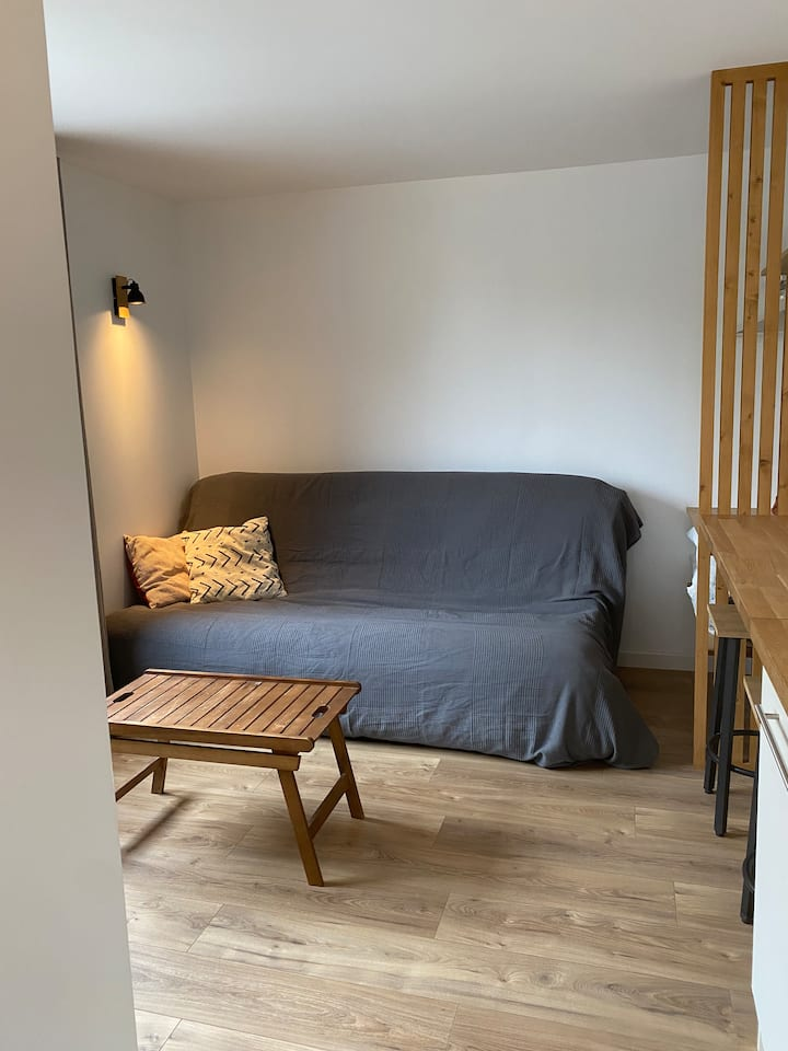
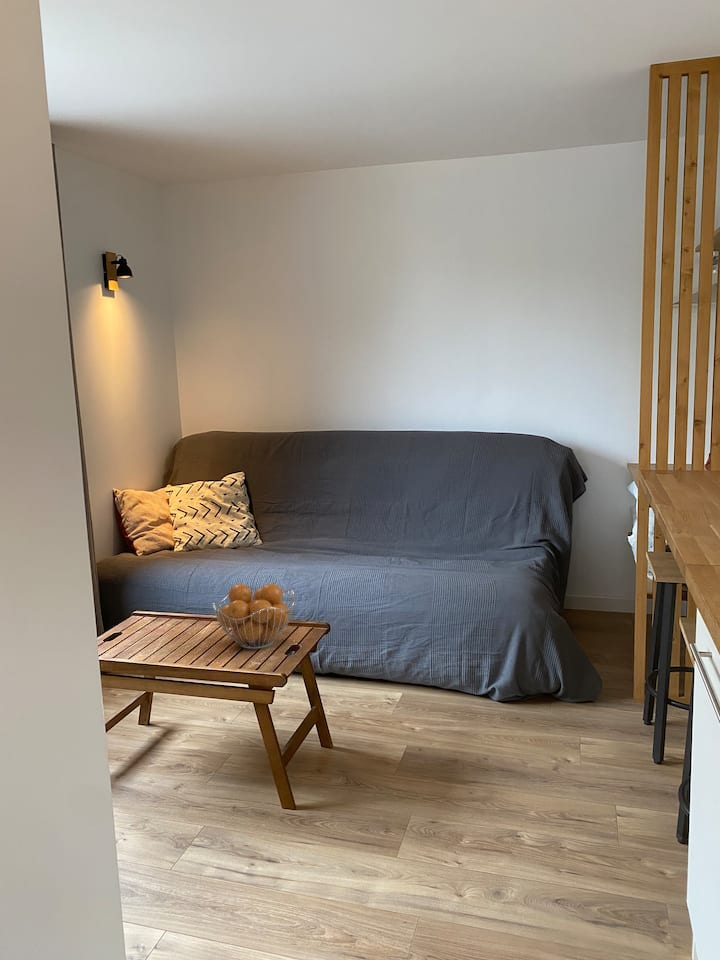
+ fruit basket [211,583,296,650]
